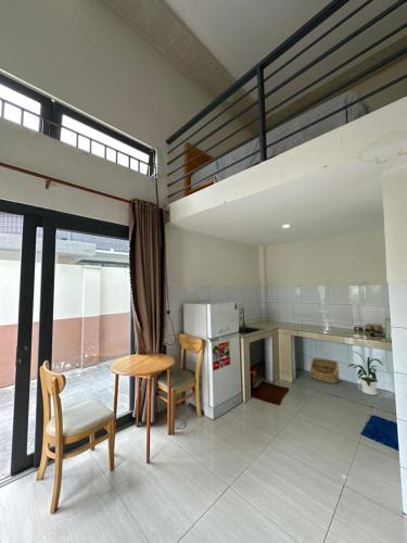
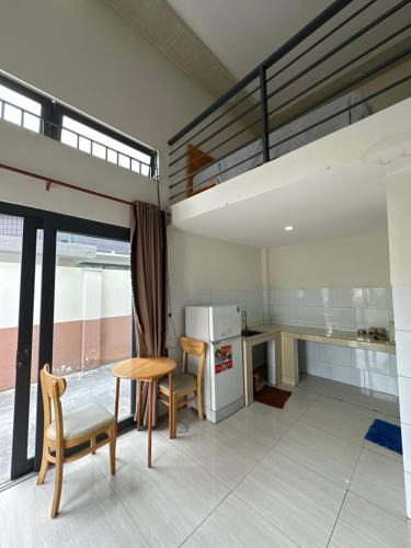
- basket [309,356,340,384]
- house plant [346,350,384,396]
